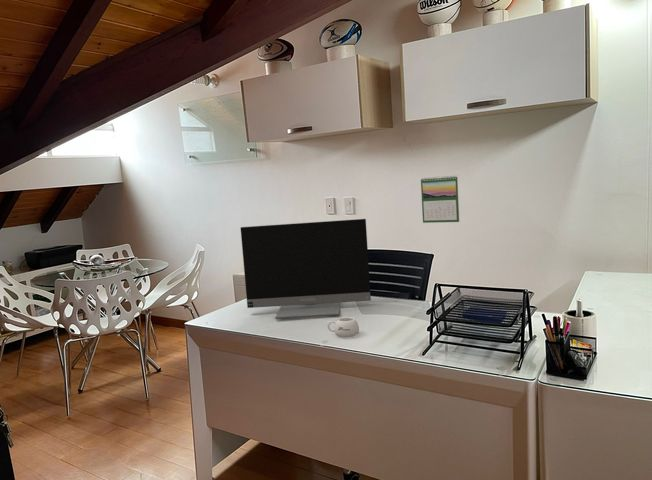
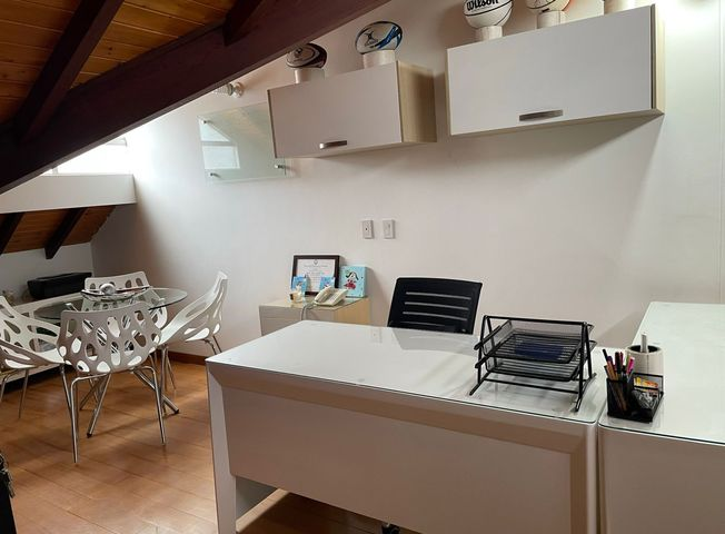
- mug [327,316,360,338]
- monitor [240,218,372,320]
- calendar [420,175,460,224]
